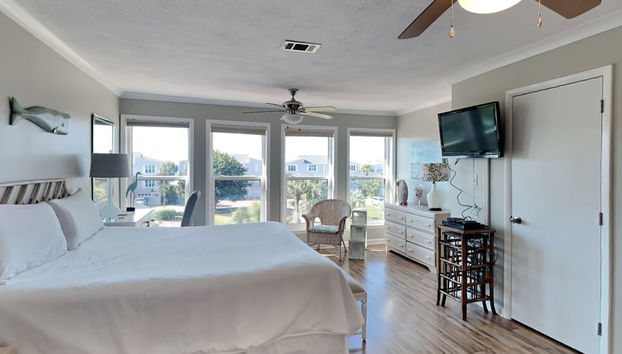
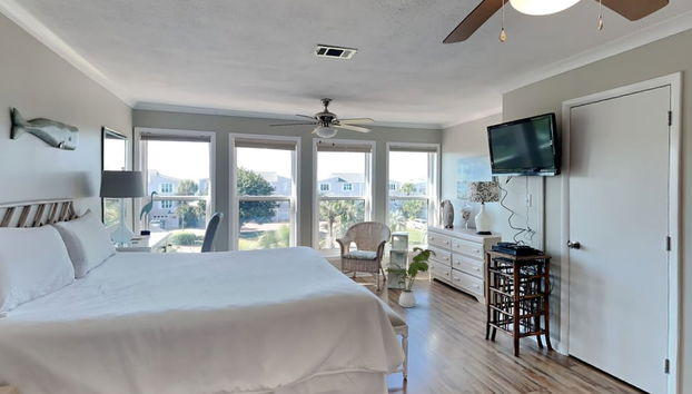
+ house plant [384,246,437,308]
